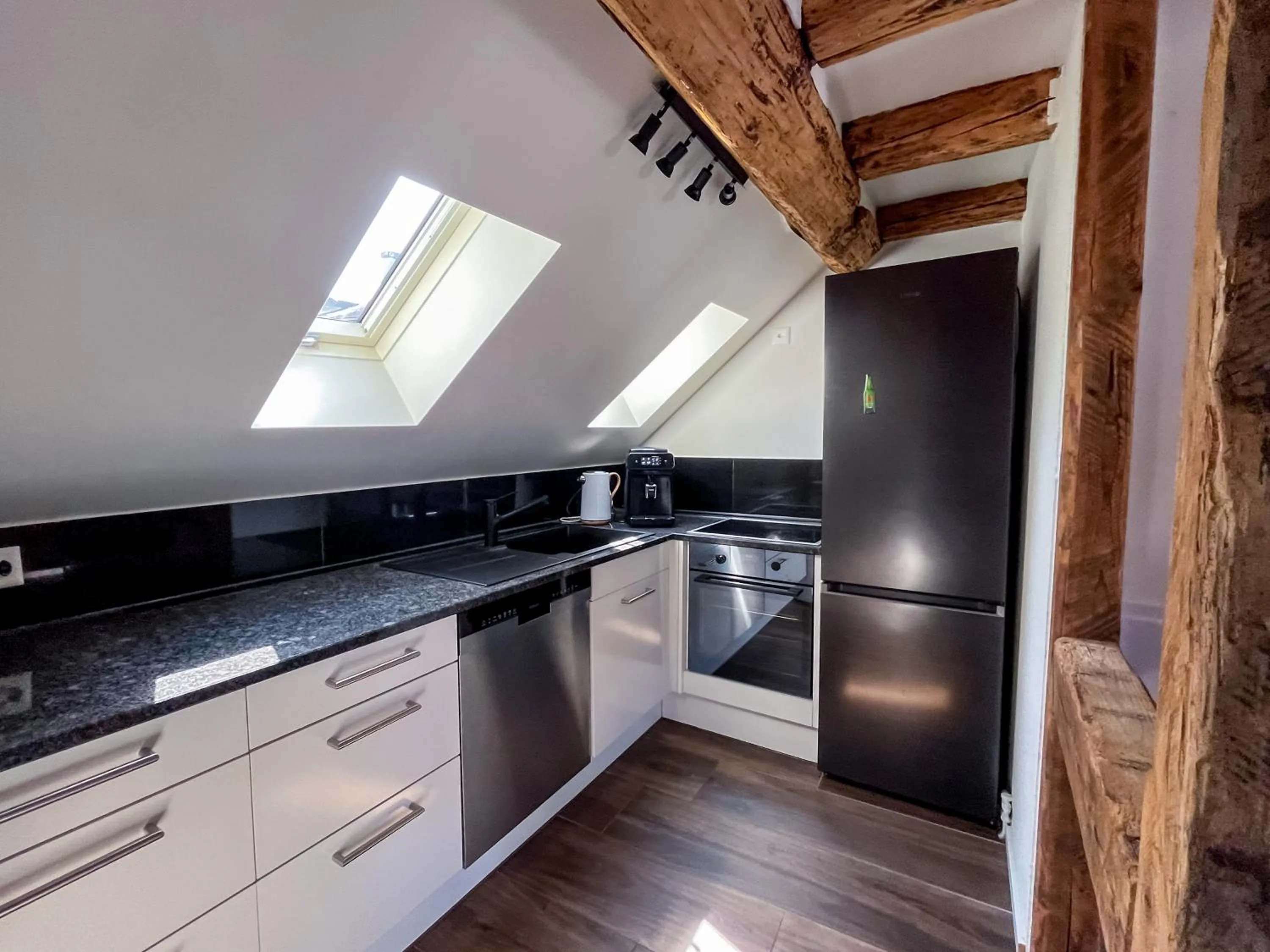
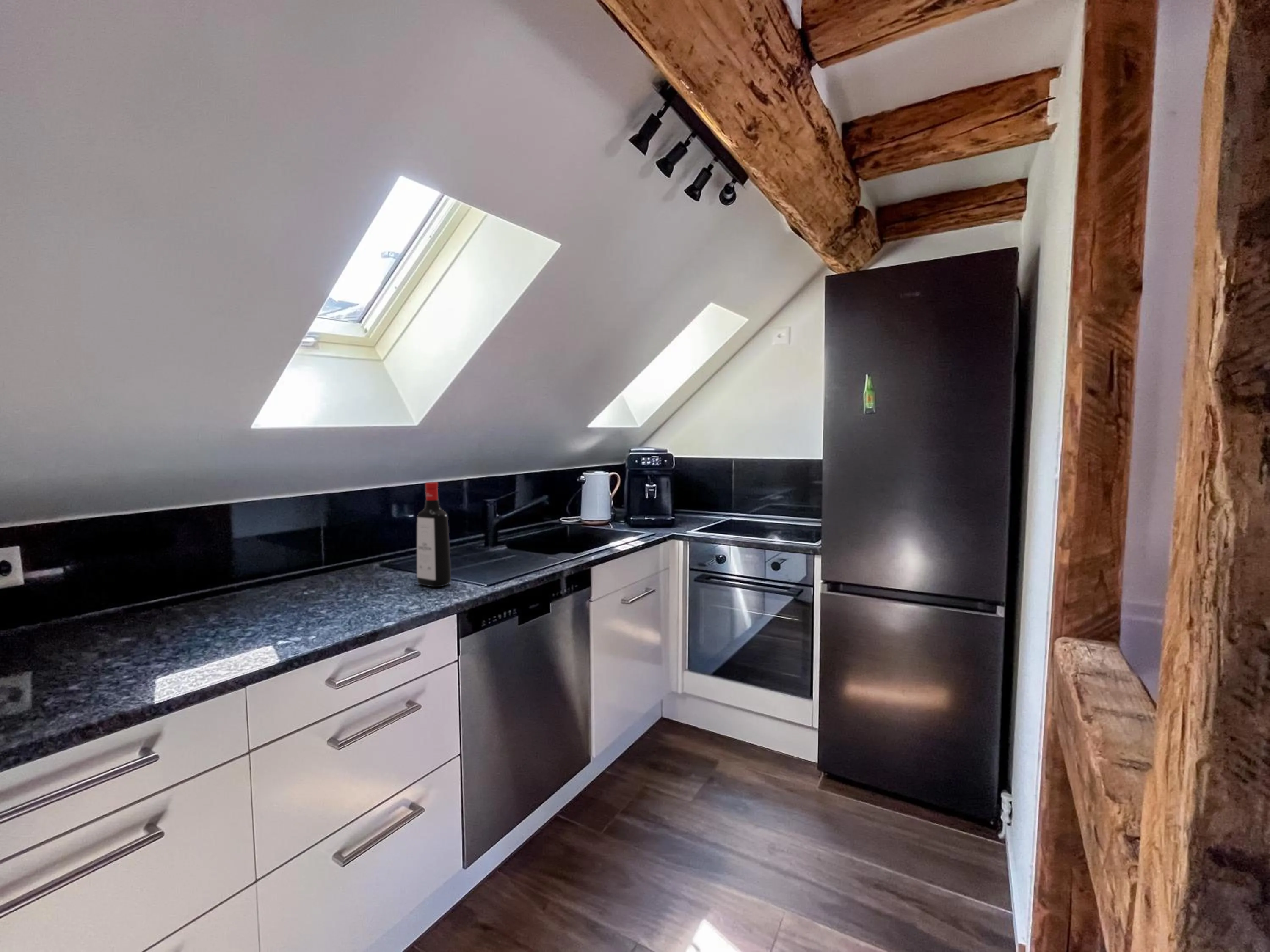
+ liquor bottle [417,482,452,587]
